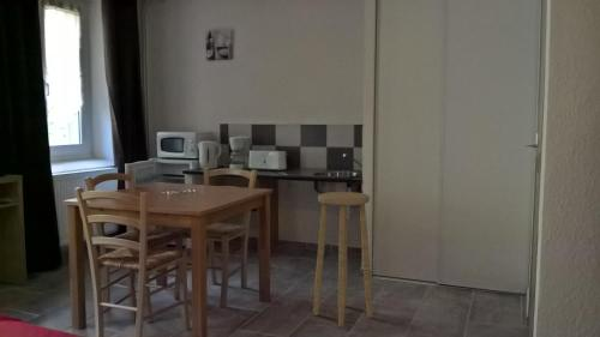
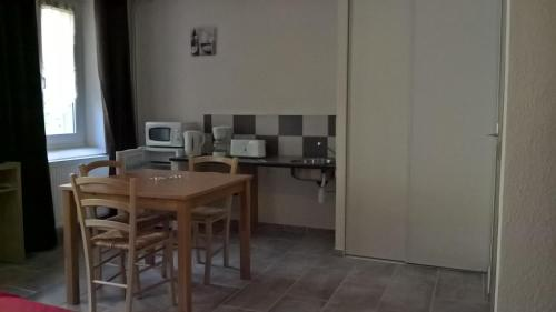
- stool [312,191,373,329]
